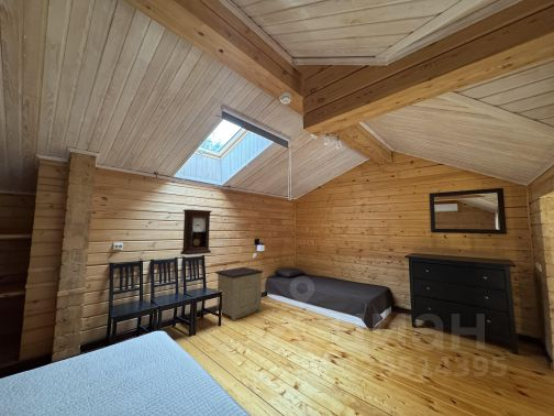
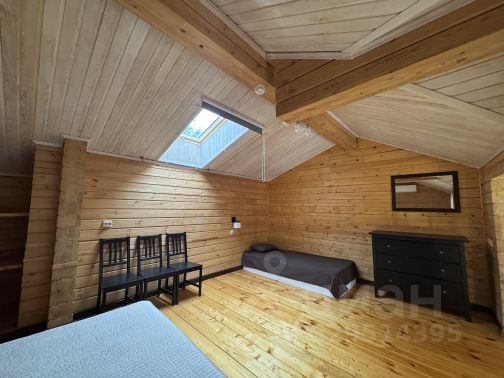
- nightstand [214,266,264,322]
- pendulum clock [179,208,212,256]
